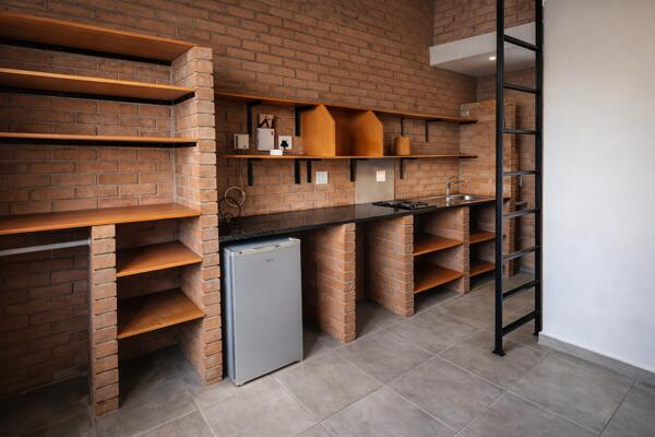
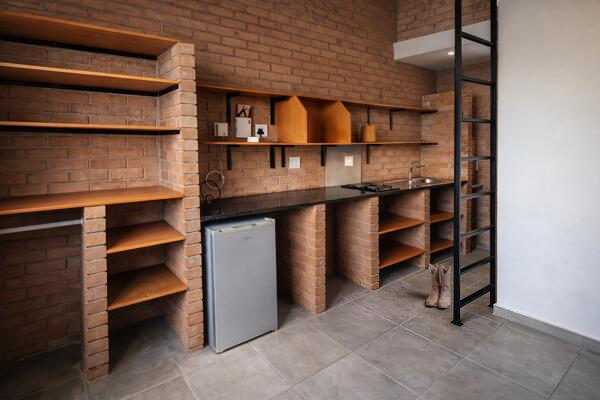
+ boots [425,263,452,309]
